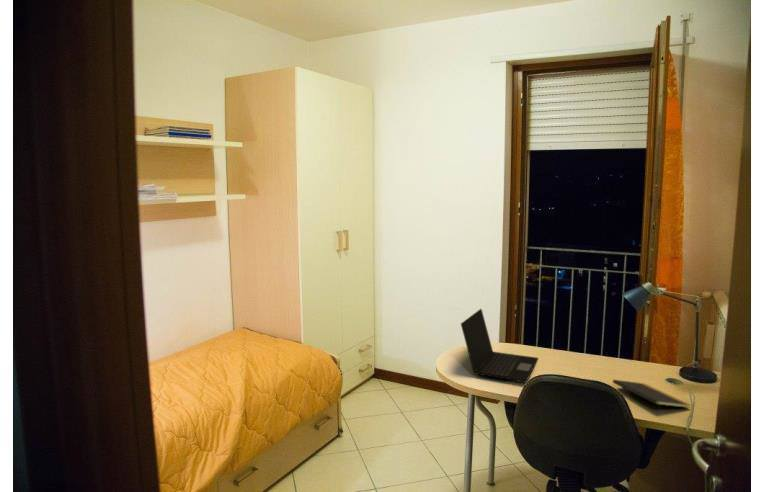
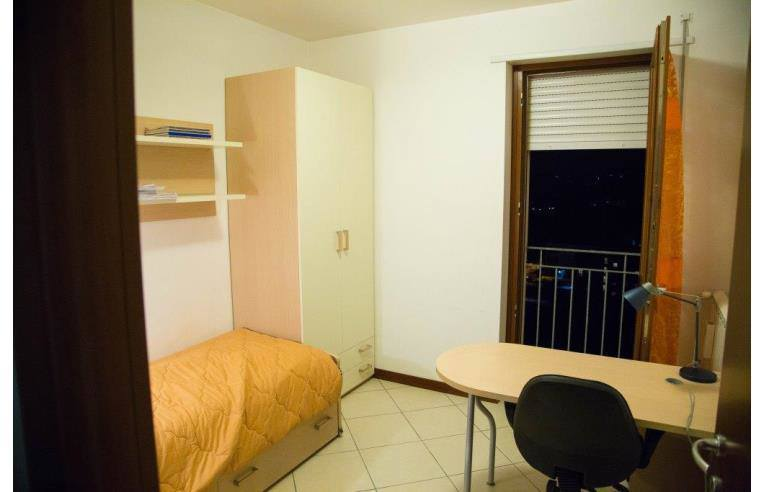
- laptop [460,308,539,384]
- notepad [612,379,691,414]
